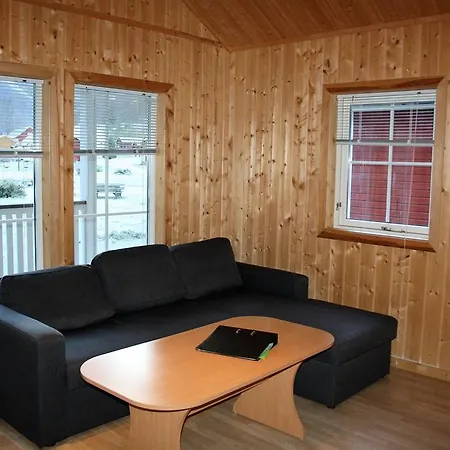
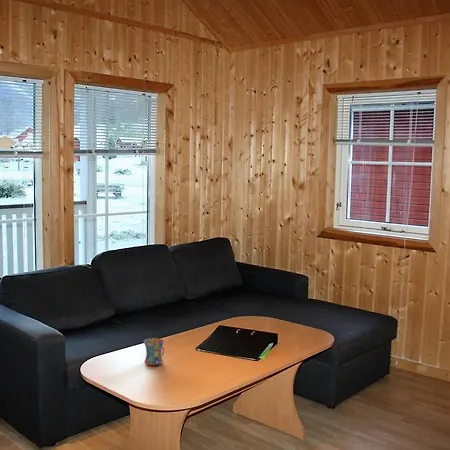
+ mug [143,337,165,366]
